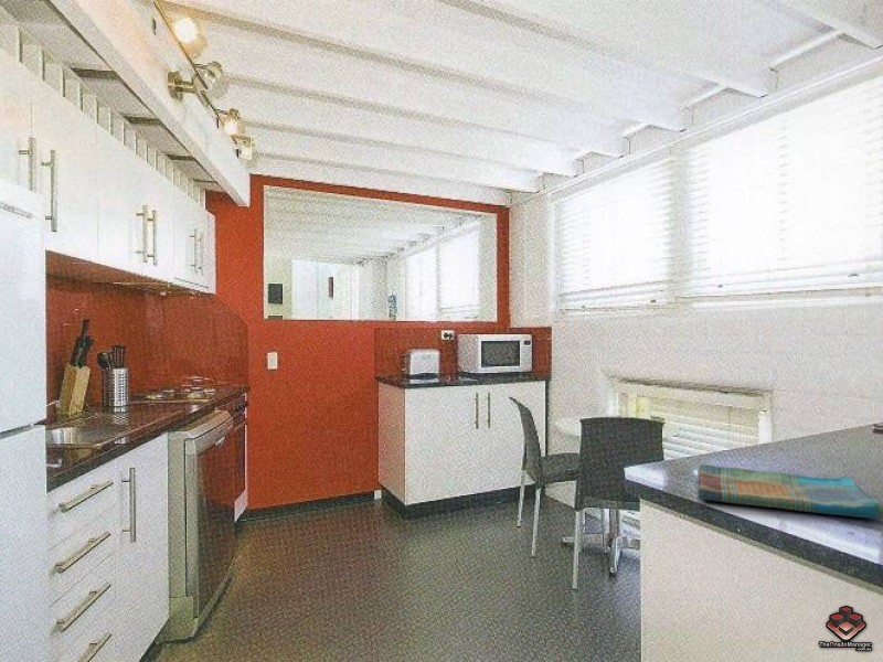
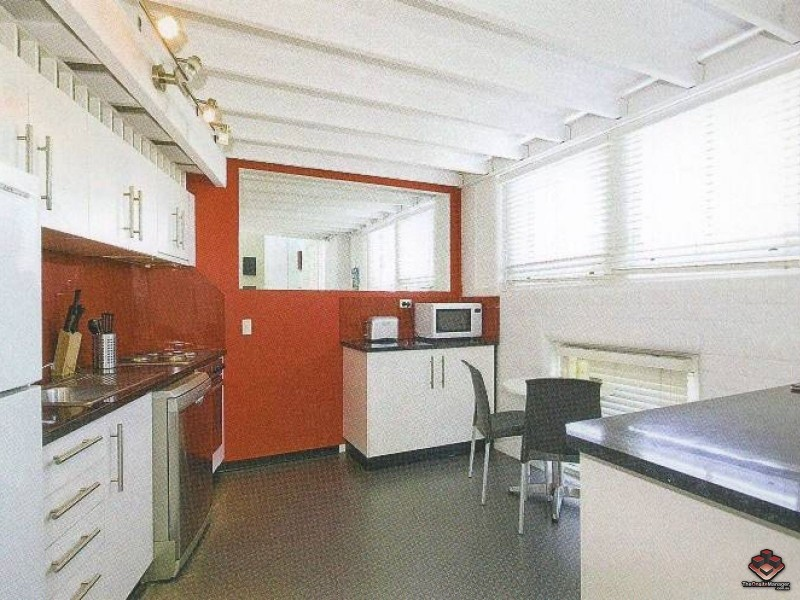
- dish towel [696,463,883,521]
